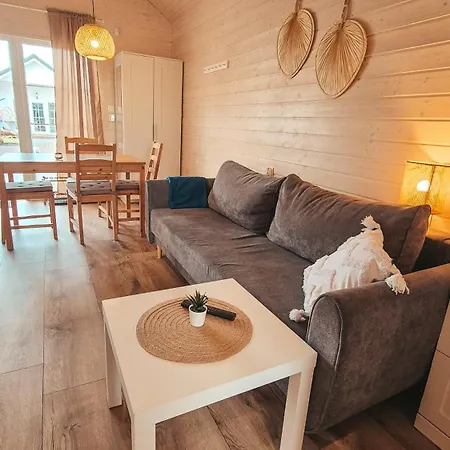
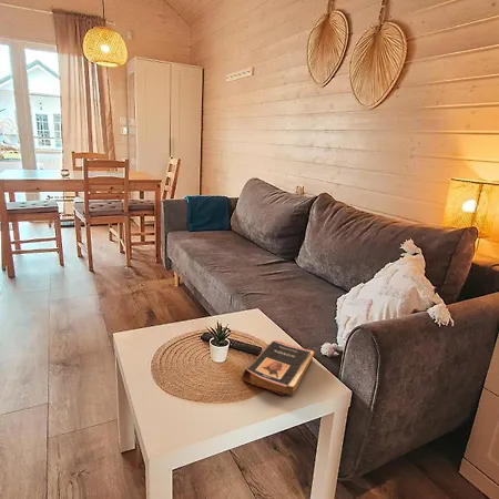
+ book [241,339,315,397]
